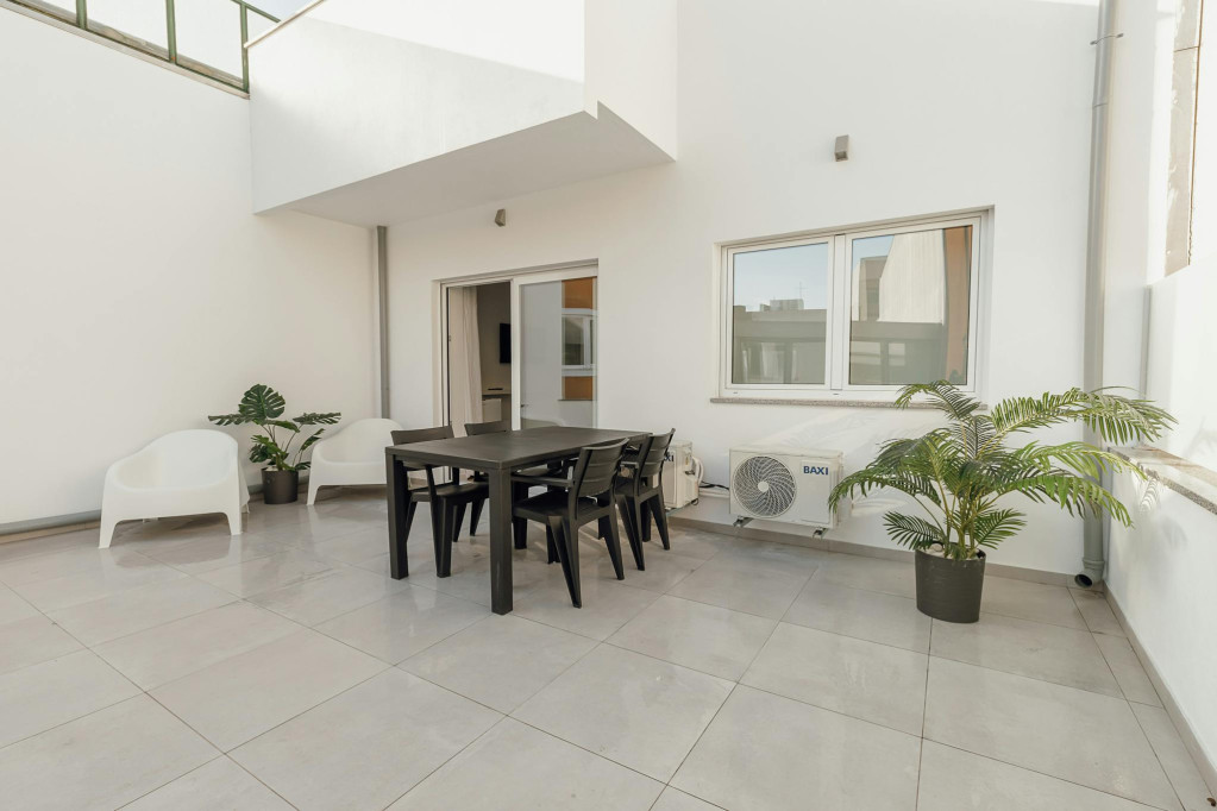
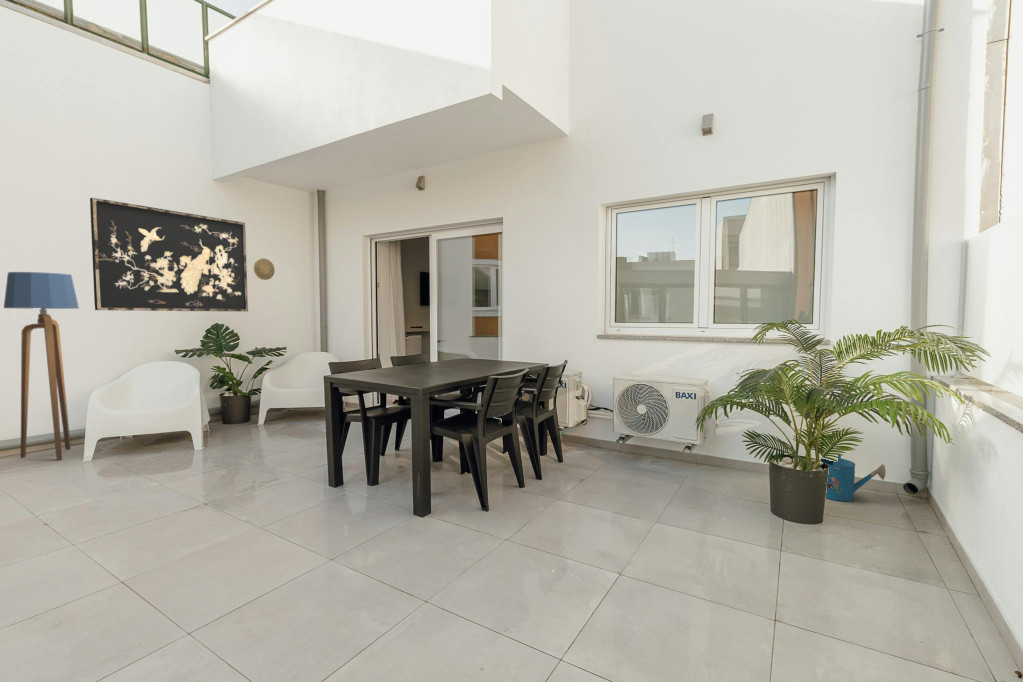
+ decorative wall panel [89,197,249,313]
+ decorative plate [253,257,276,281]
+ floor lamp [3,271,80,461]
+ watering can [821,454,887,502]
